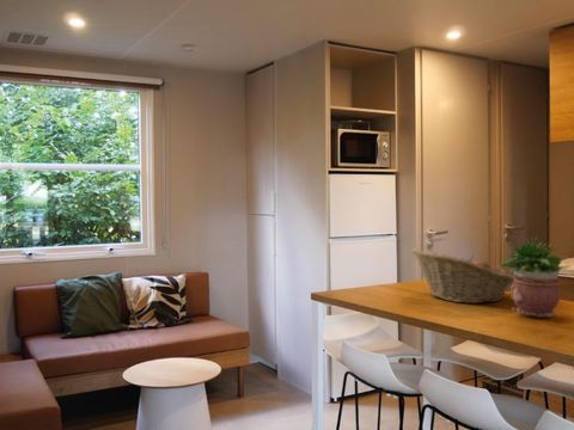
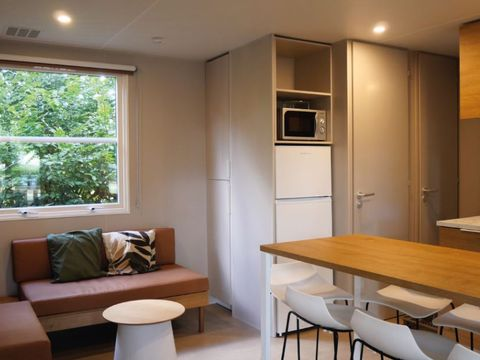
- fruit basket [410,247,514,305]
- potted plant [499,234,572,319]
